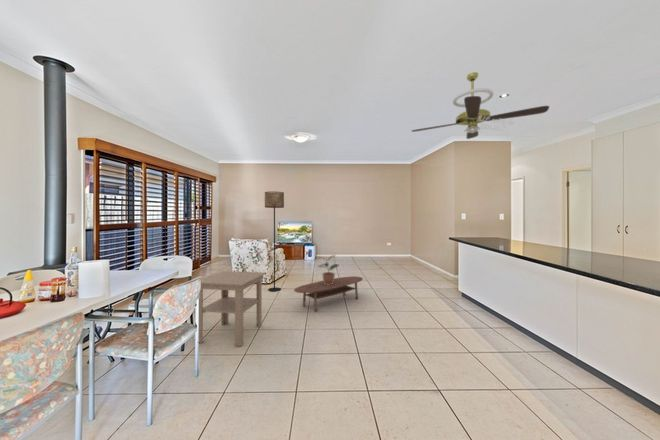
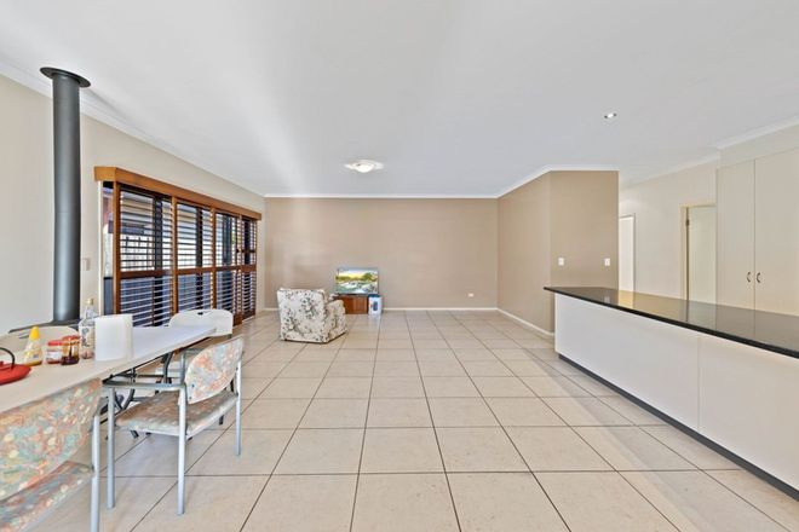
- ceiling fan [411,71,550,140]
- floor lamp [264,191,285,292]
- potted plant [317,254,340,285]
- coffee table [293,275,364,313]
- side table [198,270,267,347]
